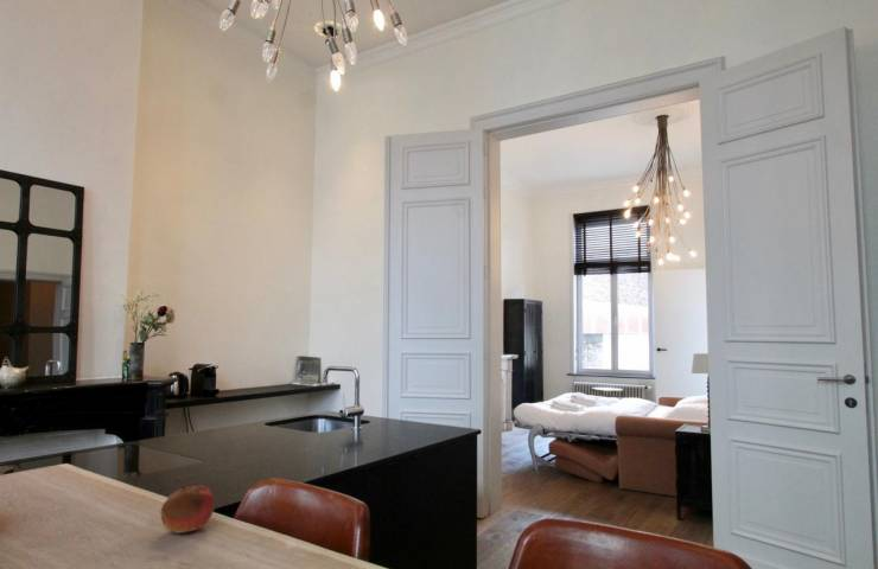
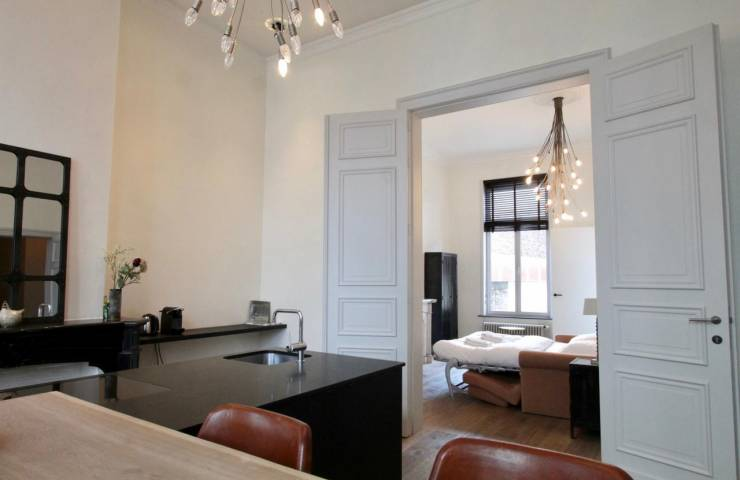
- fruit [160,484,216,535]
